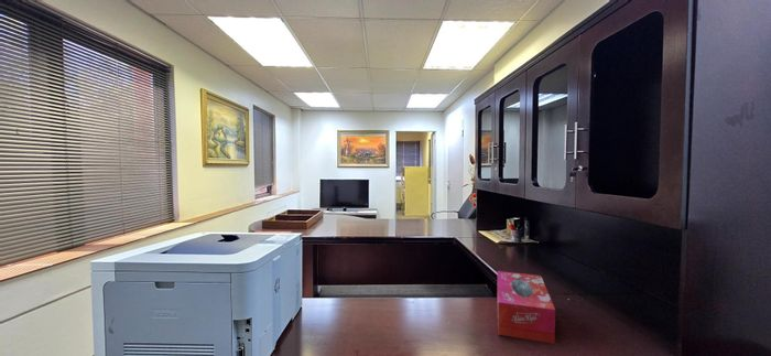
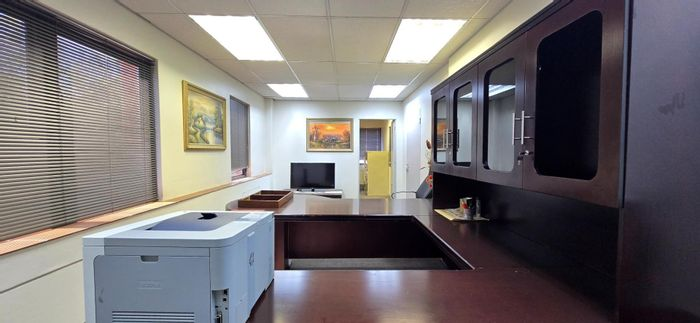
- tissue box [496,270,556,345]
